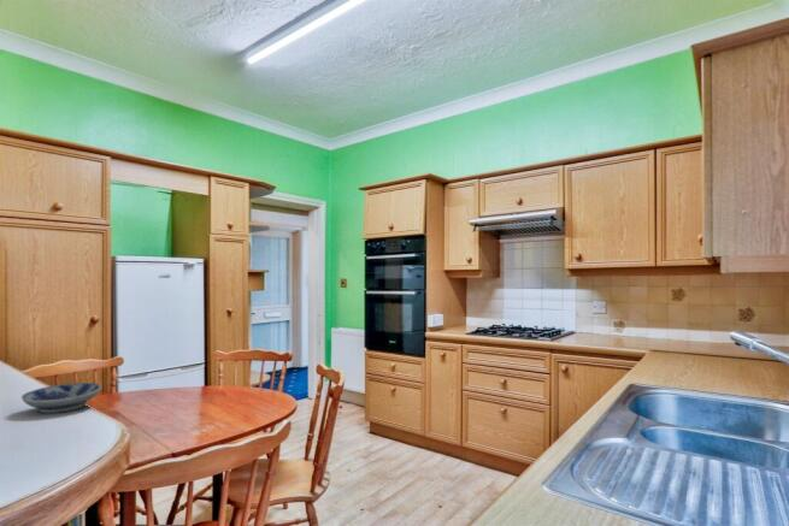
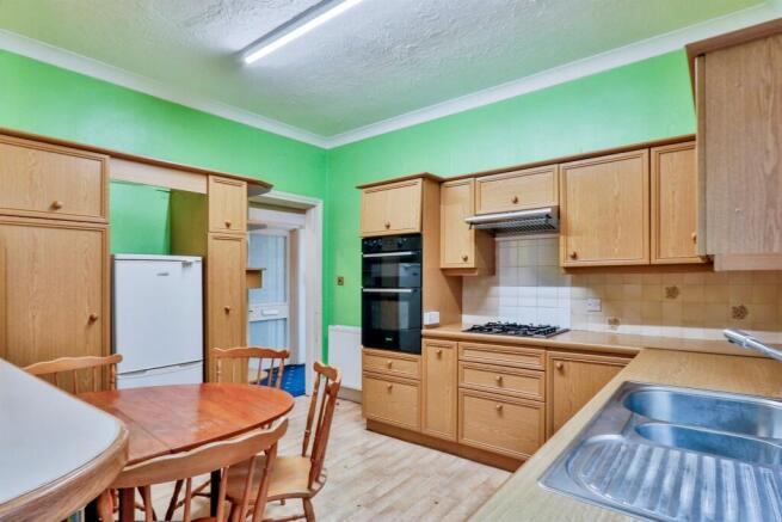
- bowl [20,382,102,414]
